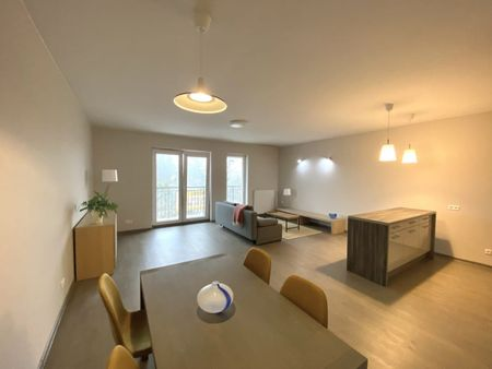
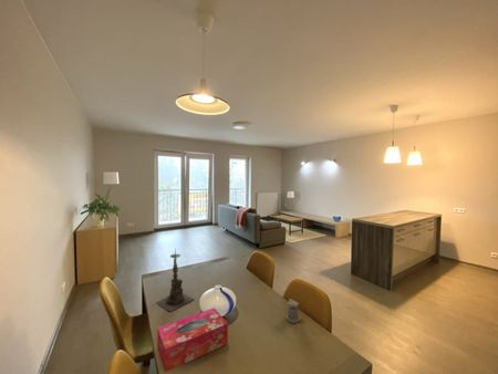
+ candle holder [155,247,196,313]
+ pepper shaker [284,299,304,324]
+ tissue box [156,307,229,374]
